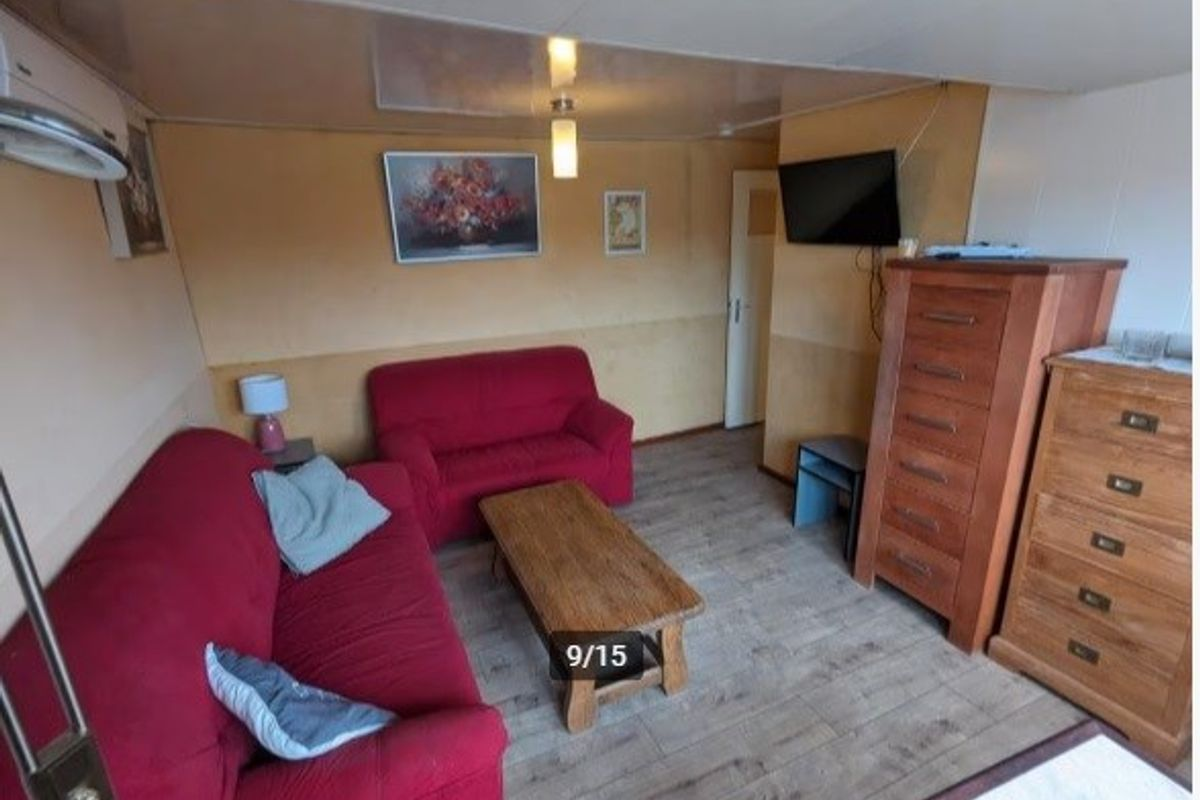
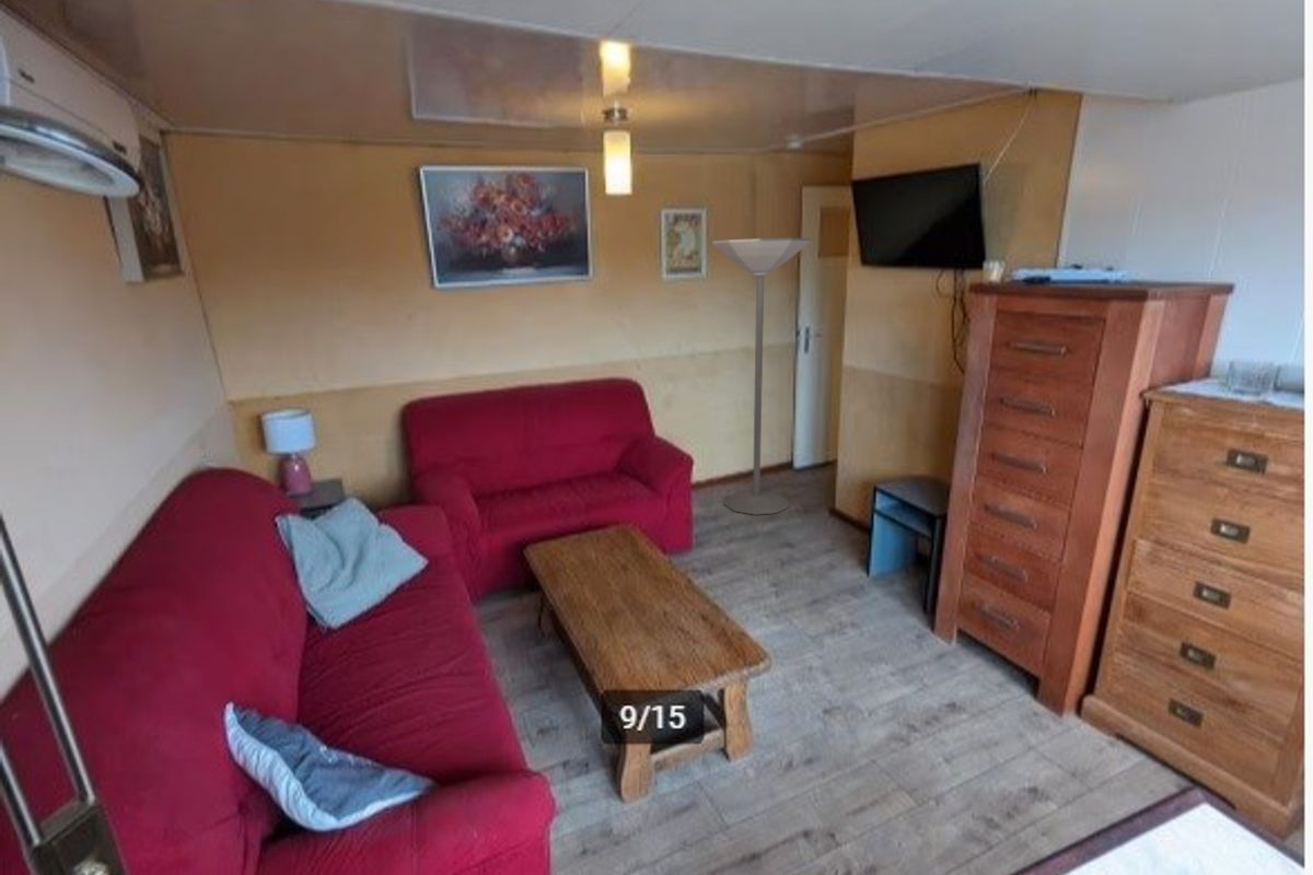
+ floor lamp [711,237,812,516]
